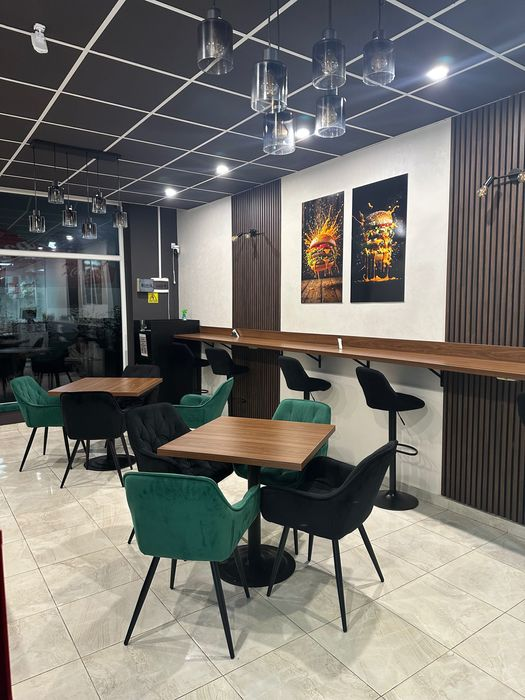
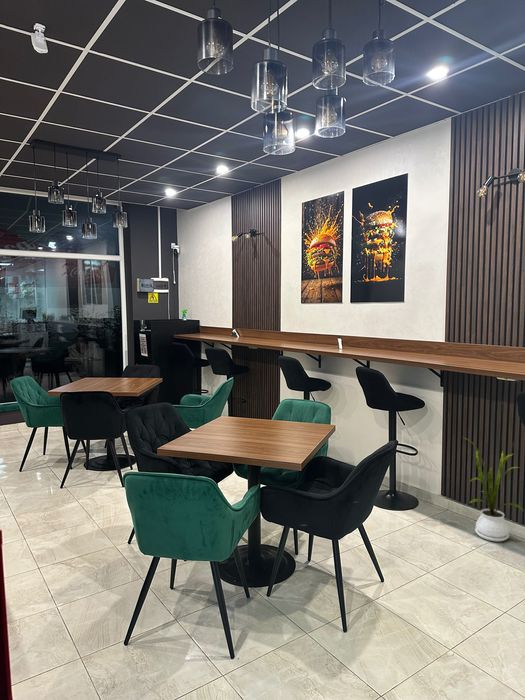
+ house plant [461,436,524,542]
